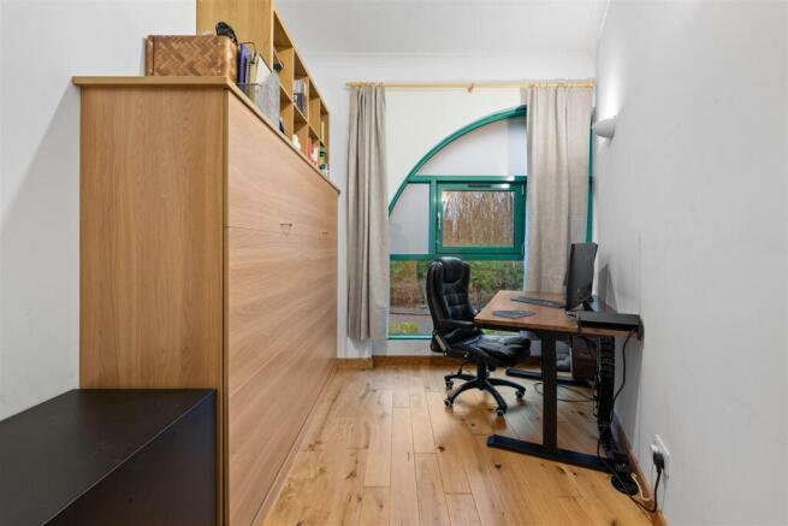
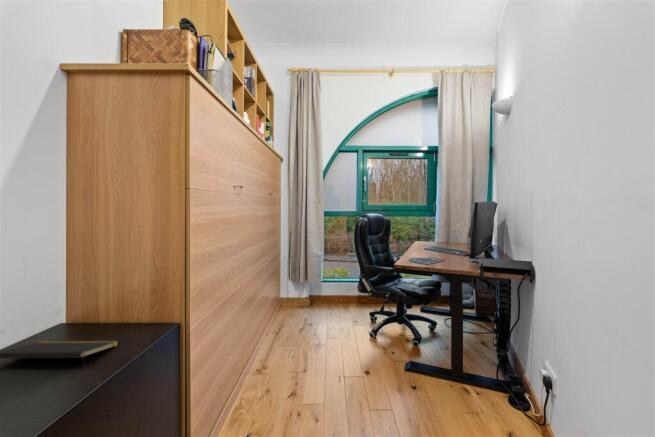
+ notepad [0,340,119,370]
